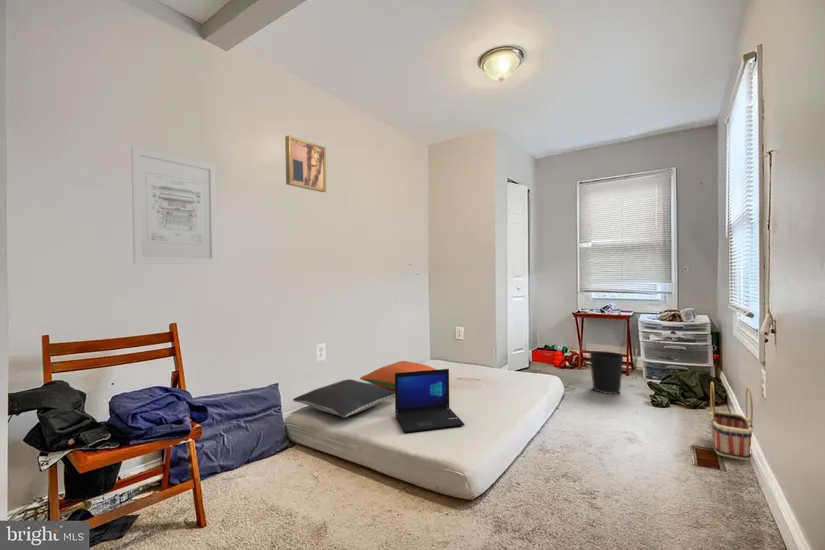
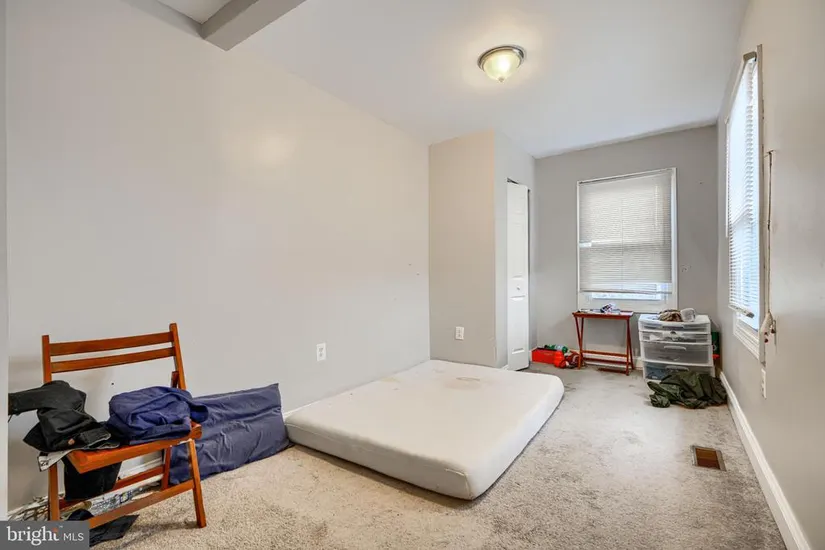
- laptop [394,368,465,433]
- wastebasket [588,350,625,395]
- pillow [359,360,438,391]
- pillow [292,378,395,418]
- basket [709,381,754,461]
- wall art [130,146,218,265]
- wall art [284,134,327,193]
